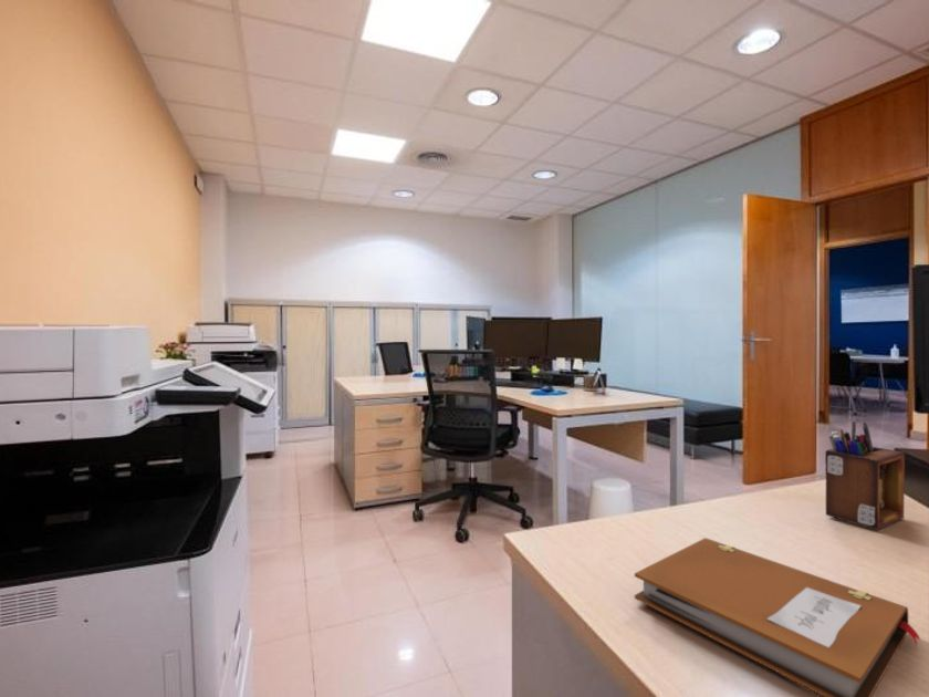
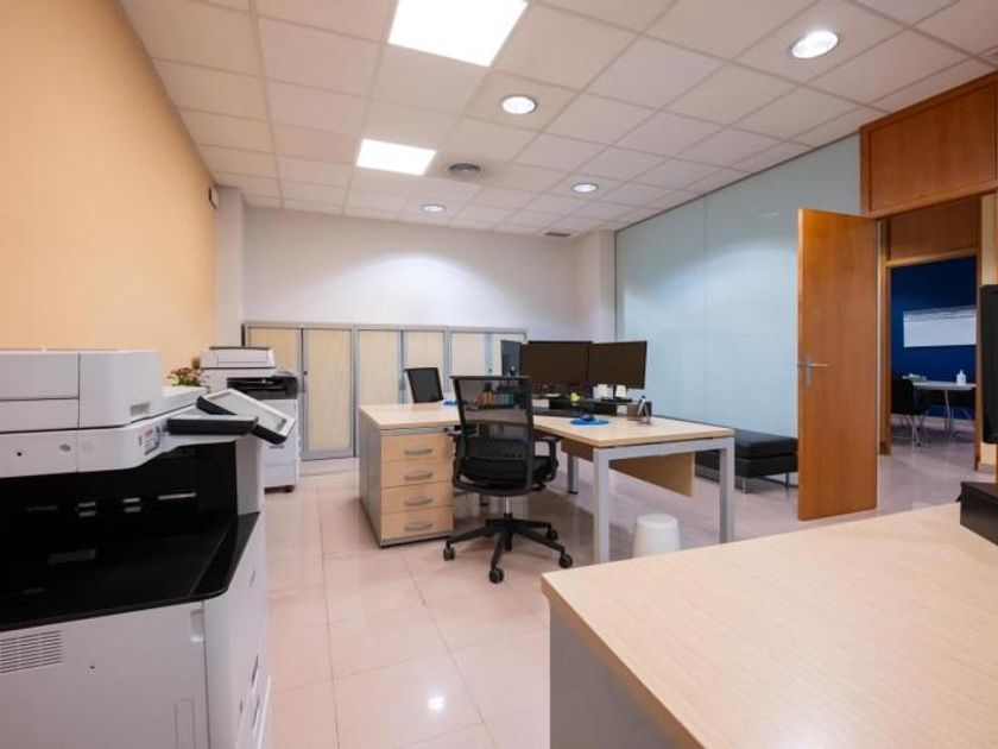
- notebook [634,537,922,697]
- desk organizer [824,420,906,531]
